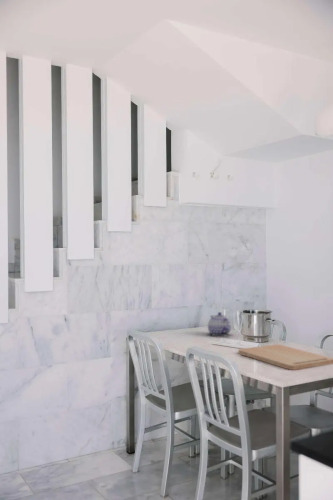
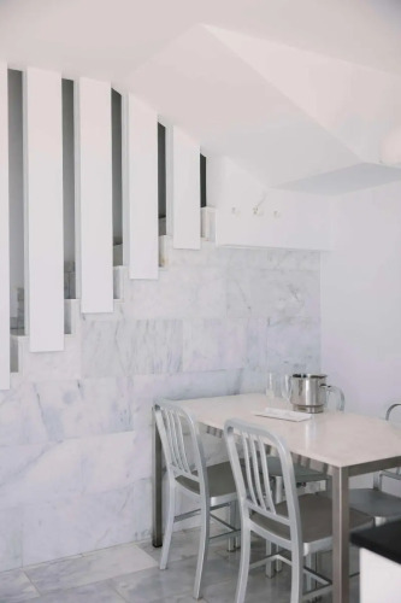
- teapot [207,311,232,337]
- cutting board [237,344,333,371]
